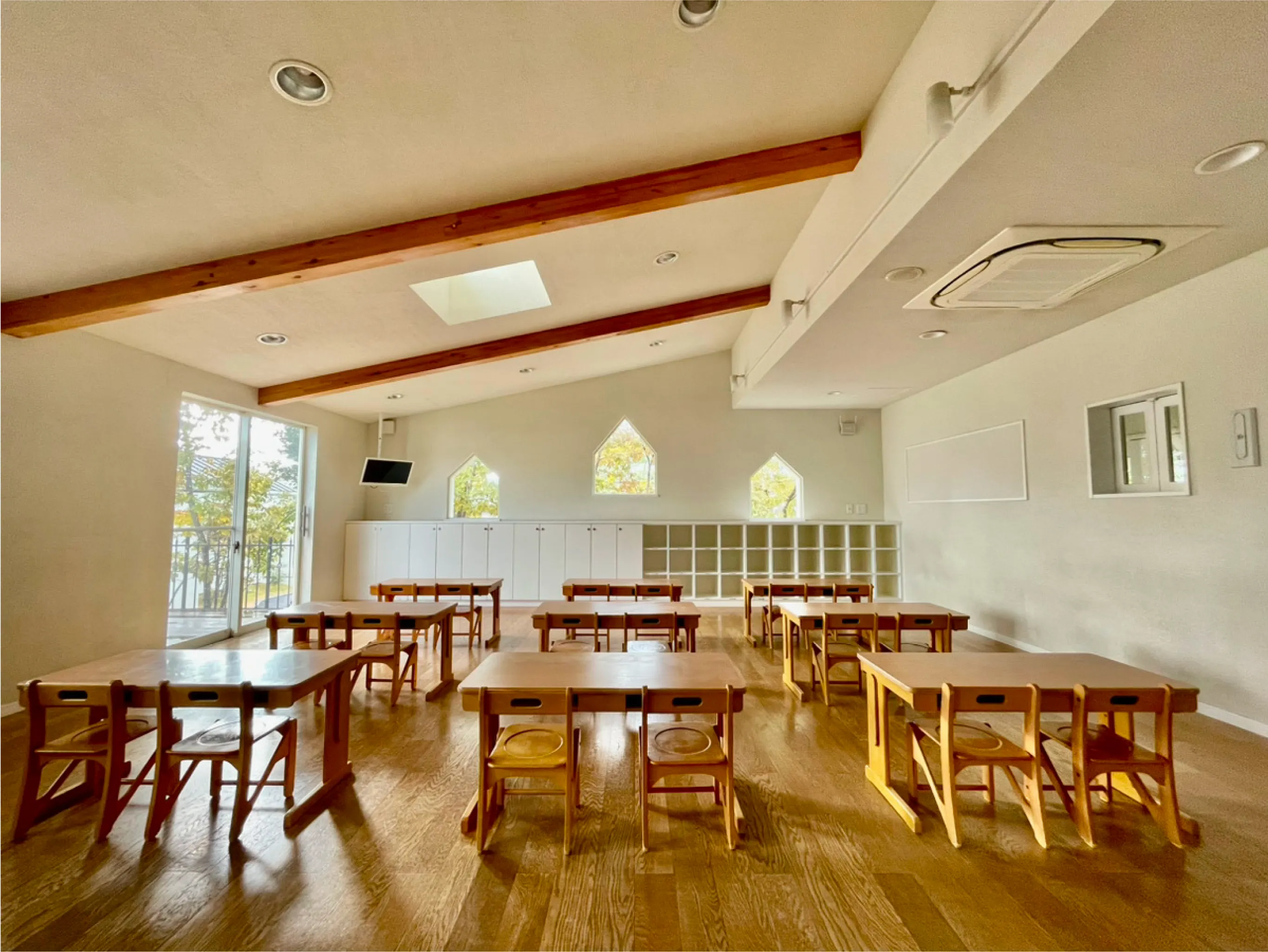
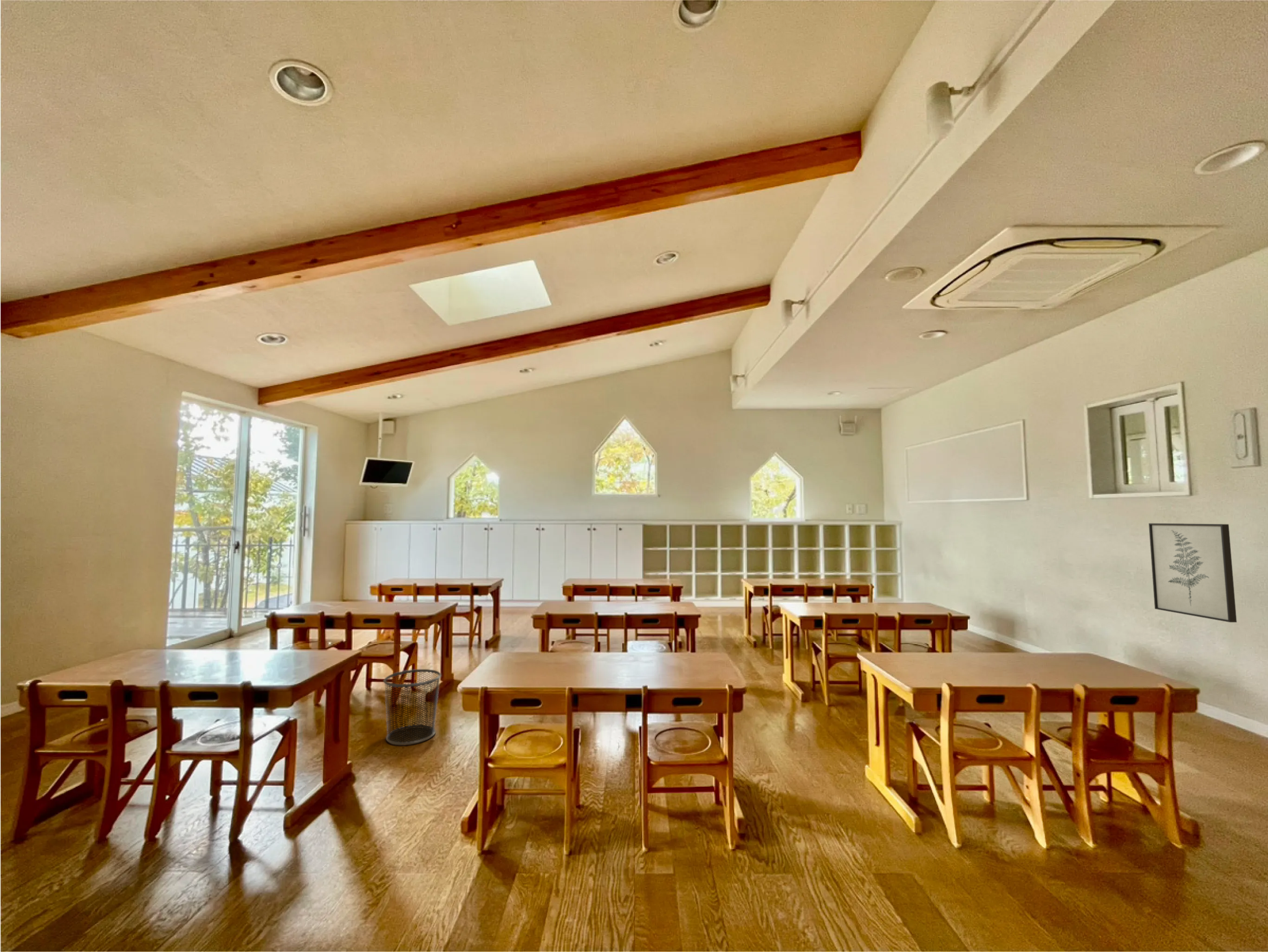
+ wall art [1148,523,1237,623]
+ waste bin [383,669,442,745]
